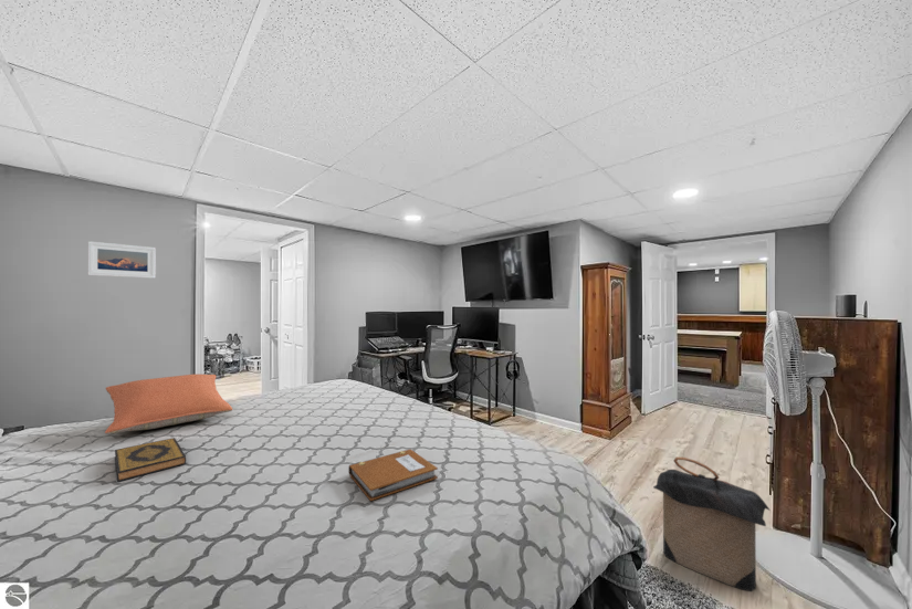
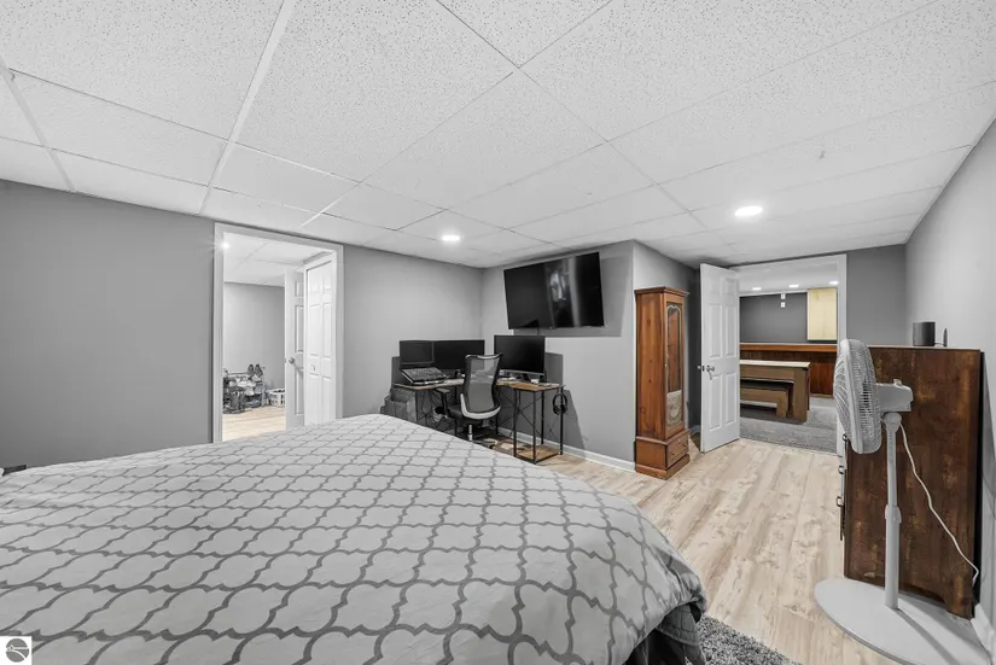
- laundry hamper [652,456,771,592]
- hardback book [114,437,187,483]
- notebook [347,448,439,502]
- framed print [87,240,157,280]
- pillow [104,374,233,435]
